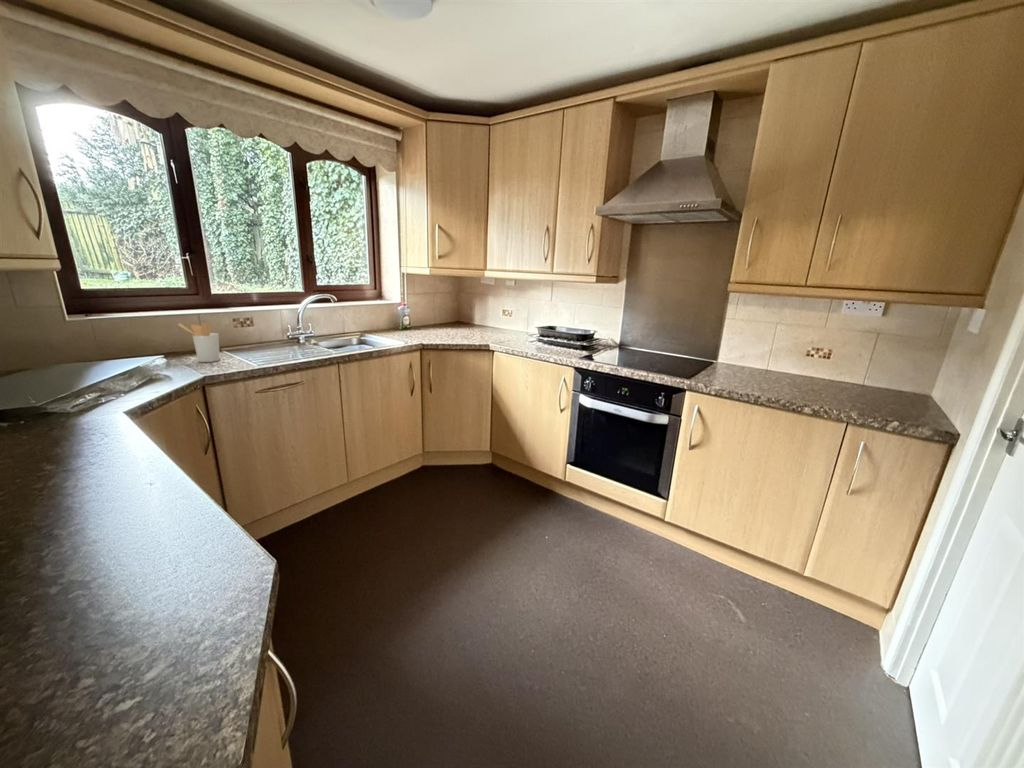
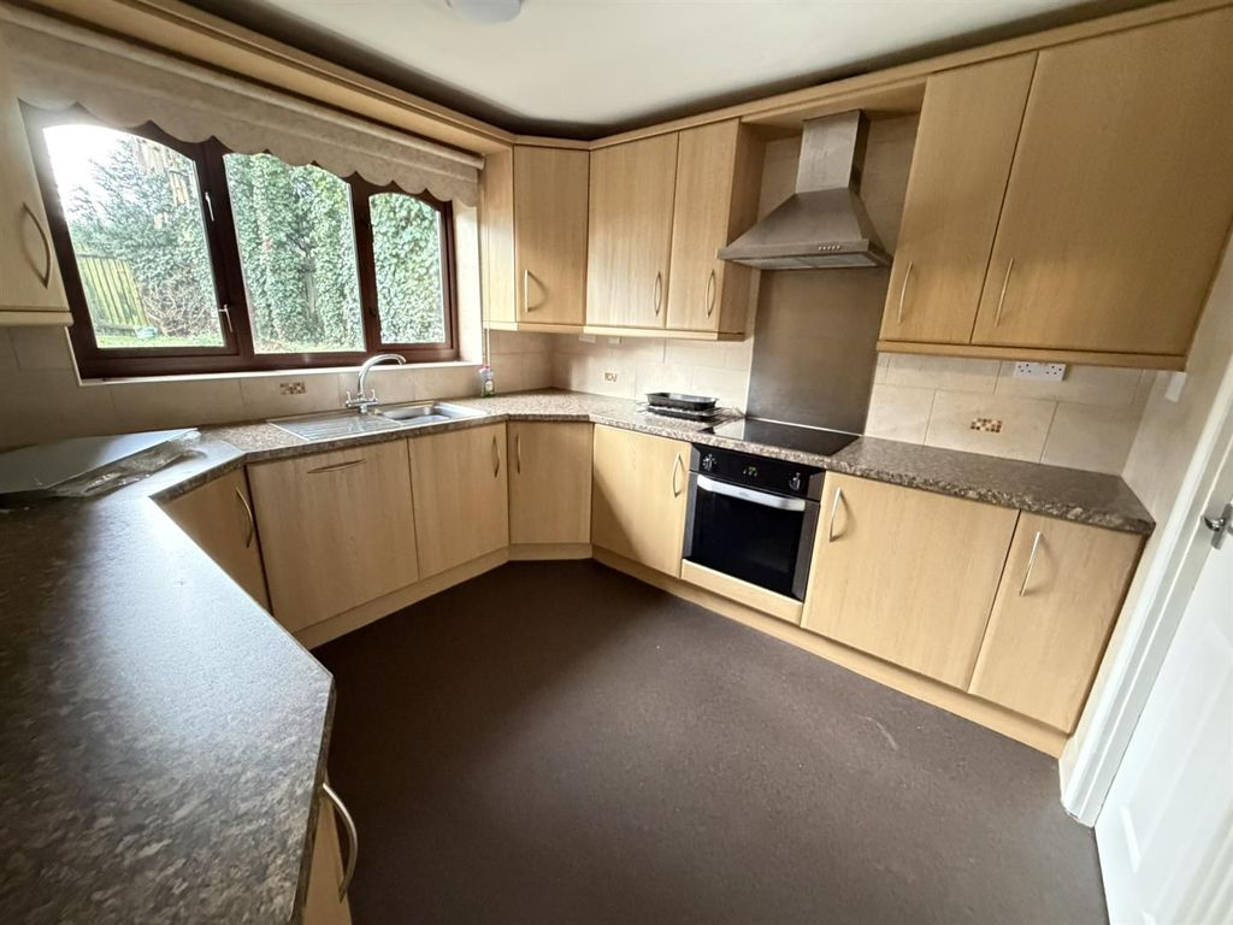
- utensil holder [177,322,221,363]
